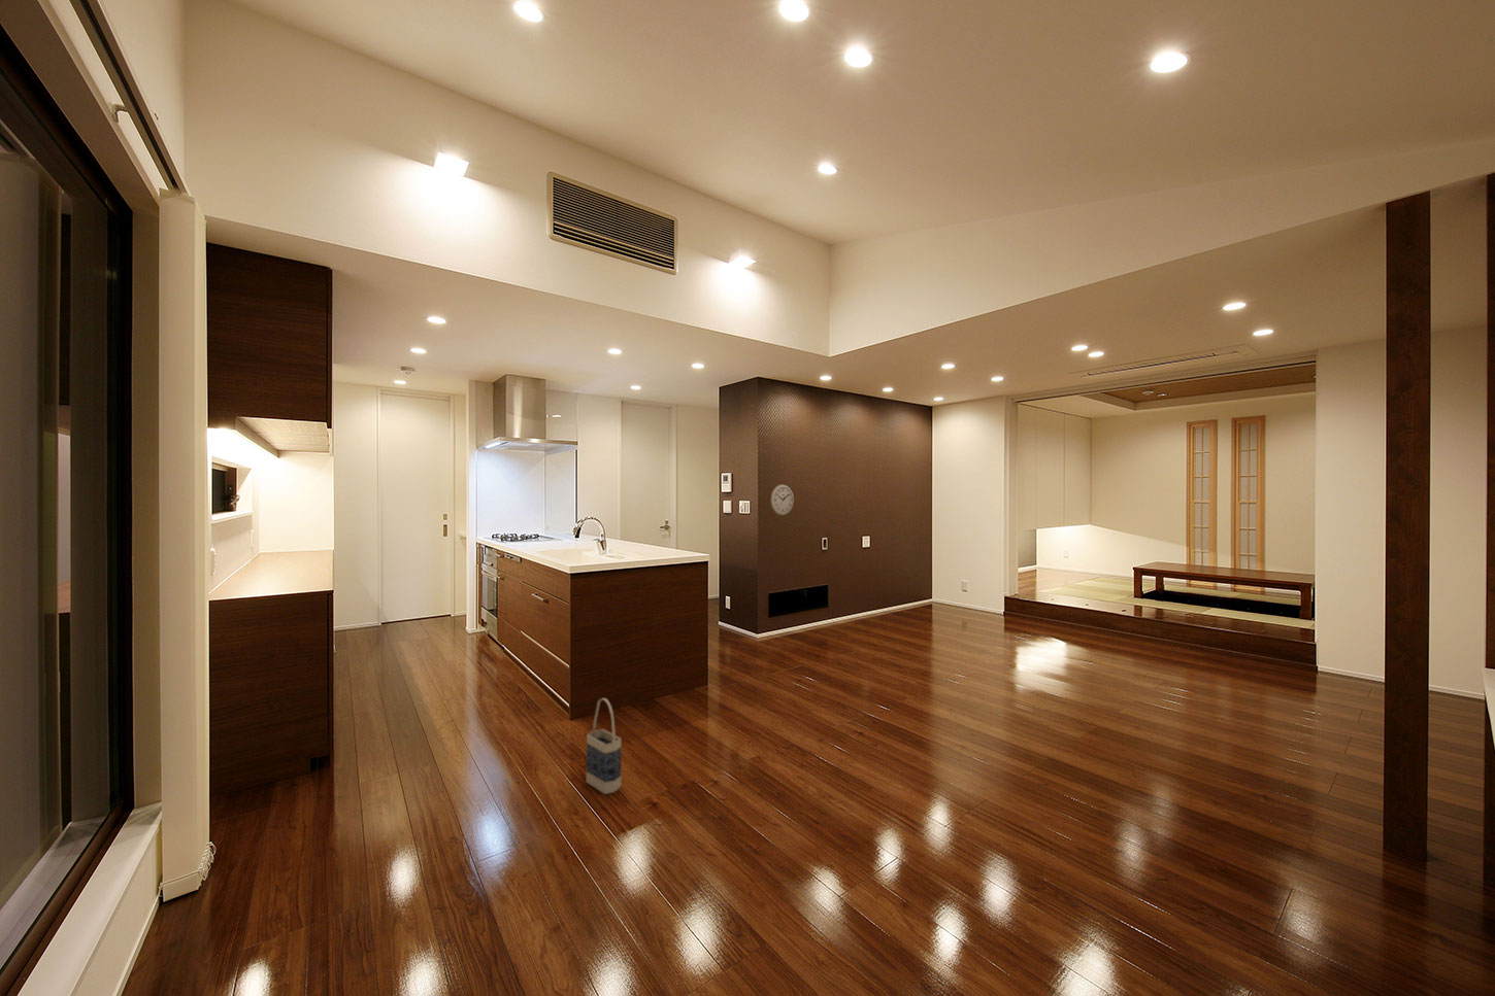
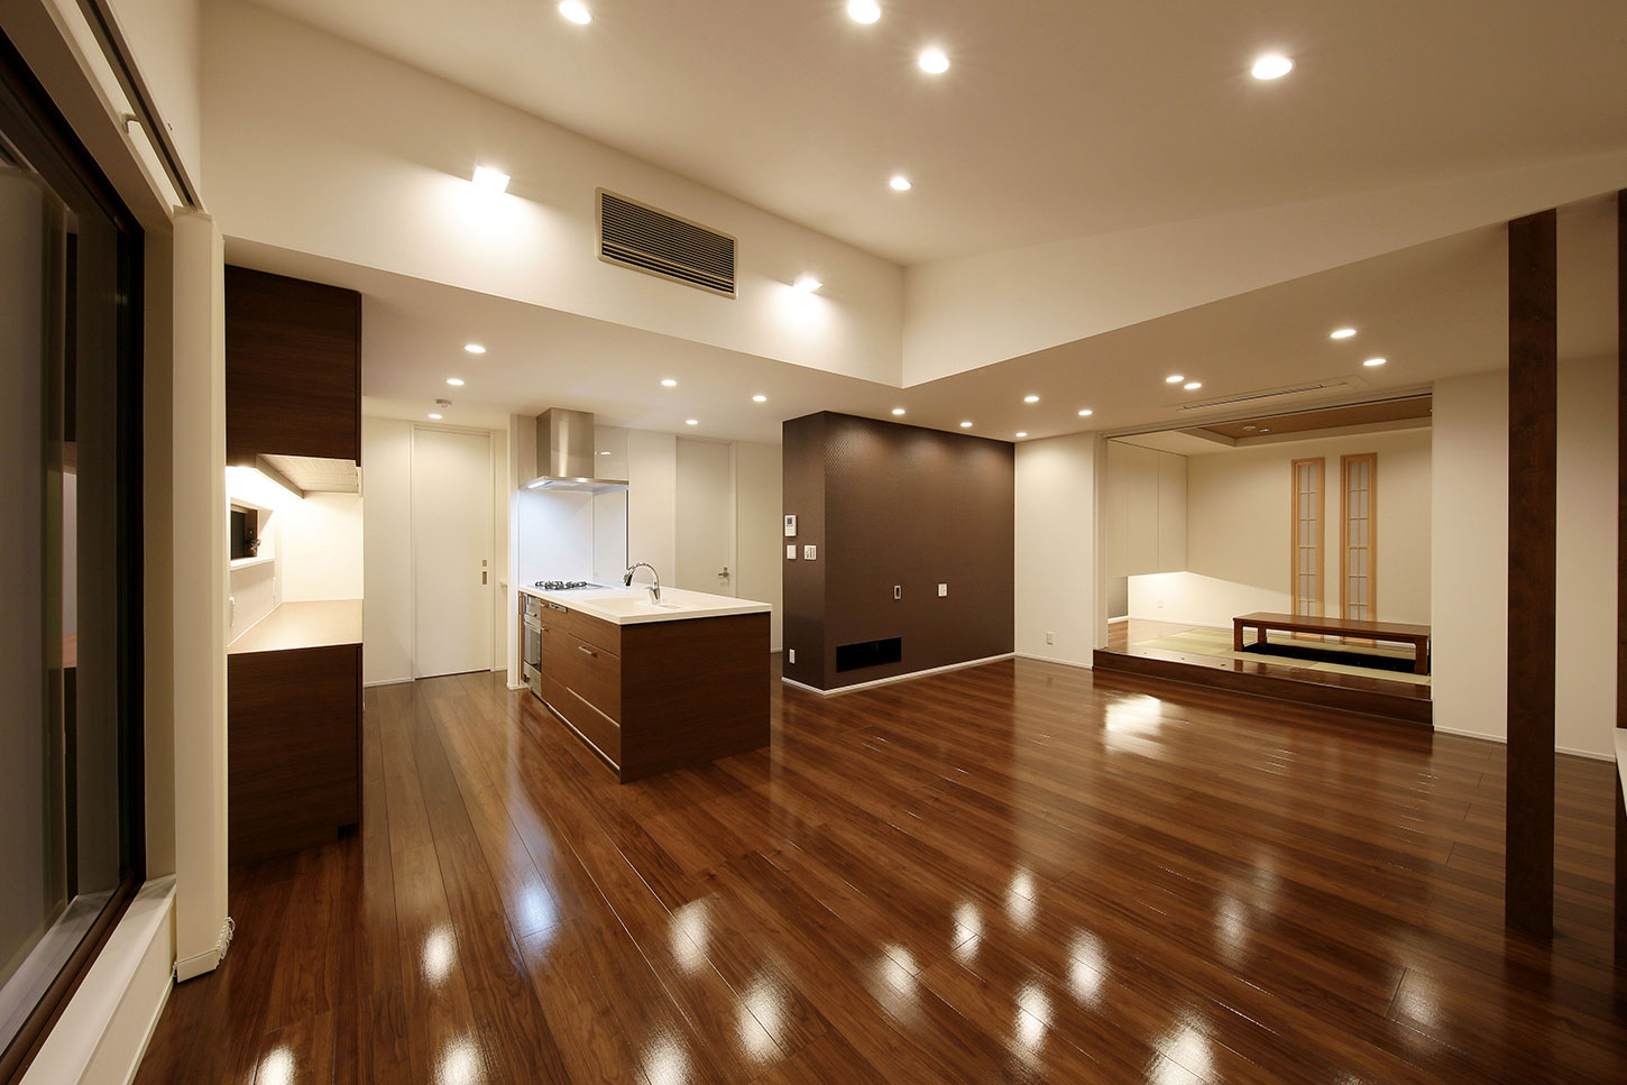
- wall clock [769,484,795,516]
- bag [585,697,622,795]
